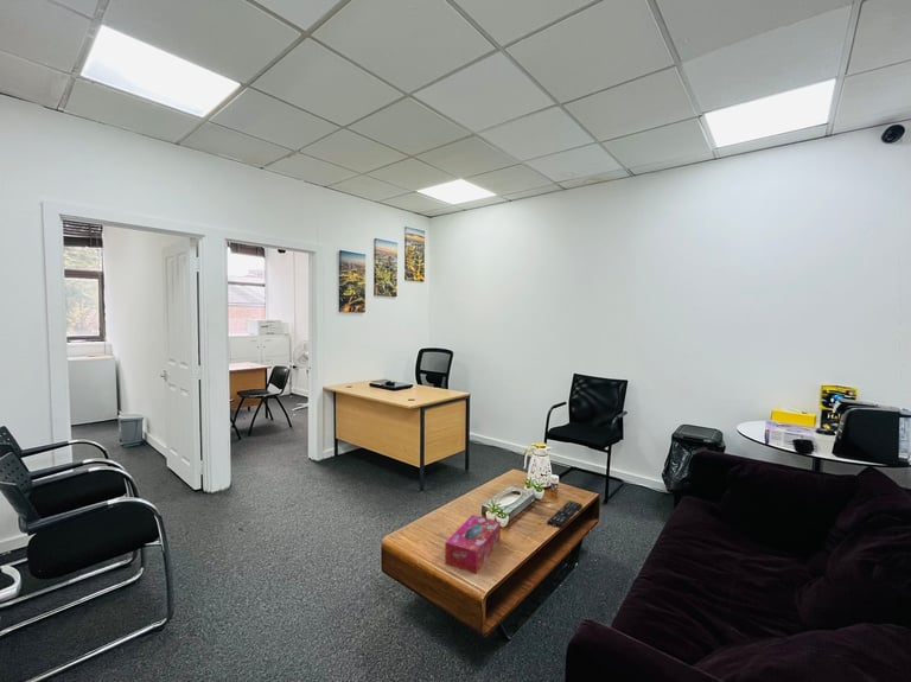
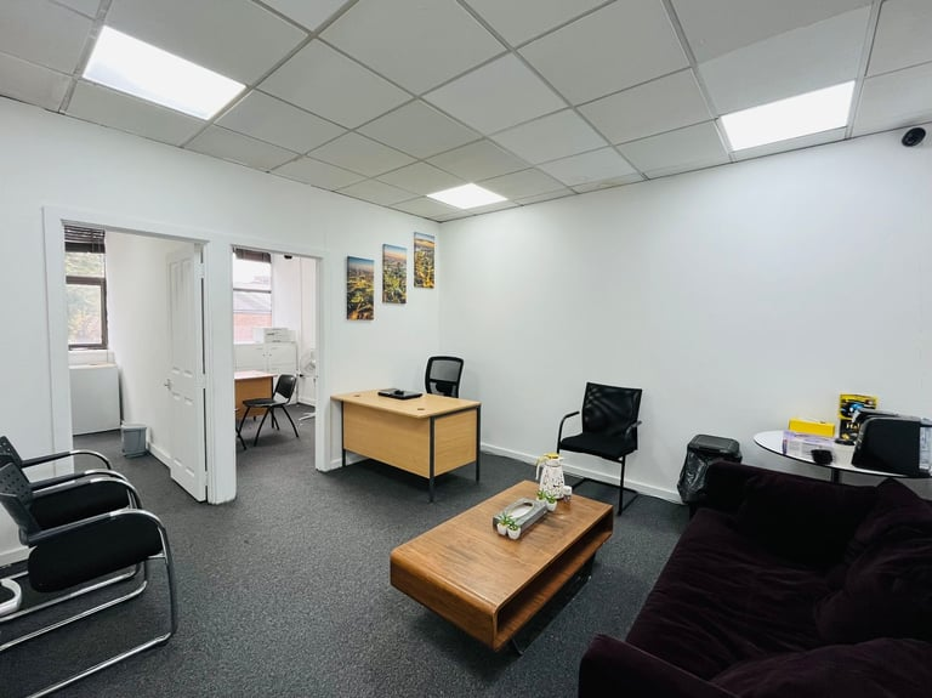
- remote control [546,499,584,529]
- tissue box [444,514,502,575]
